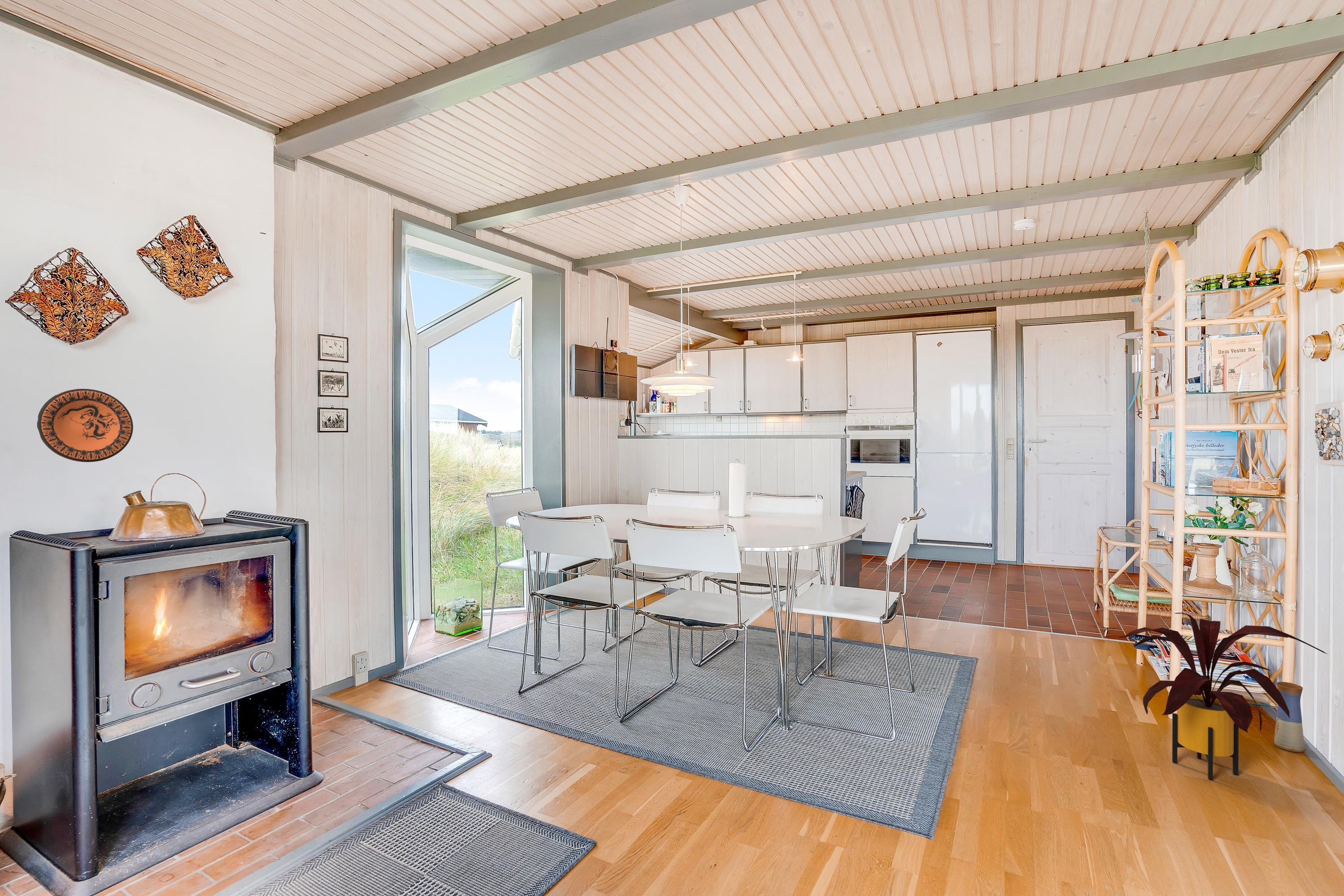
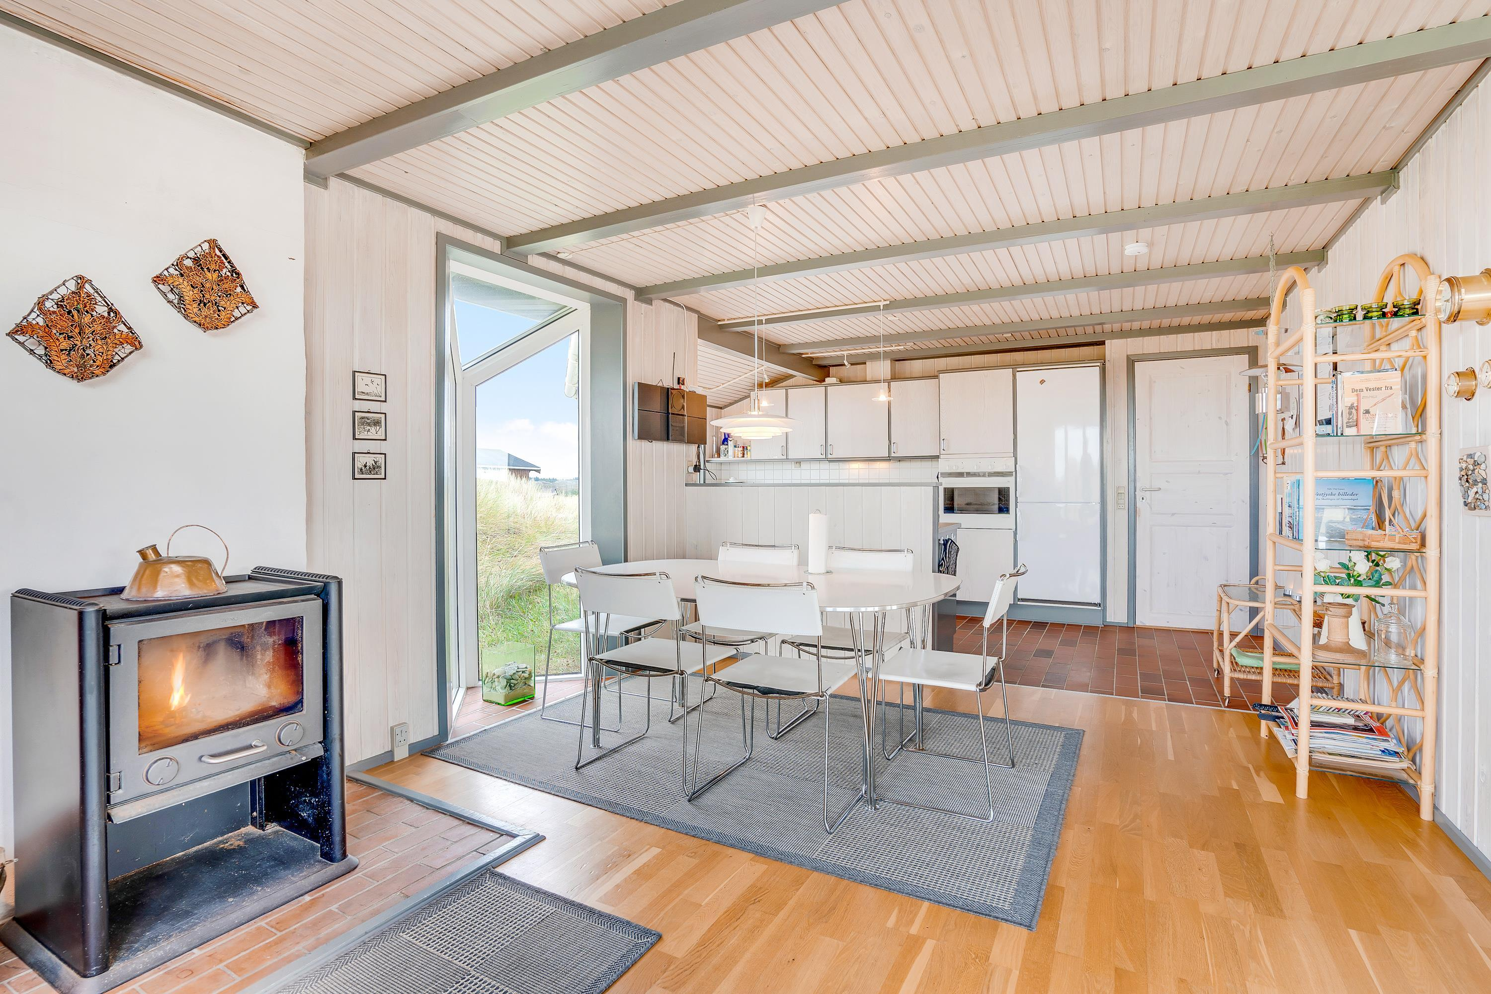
- vase [1274,681,1305,753]
- decorative plate [36,388,134,463]
- house plant [1118,612,1328,781]
